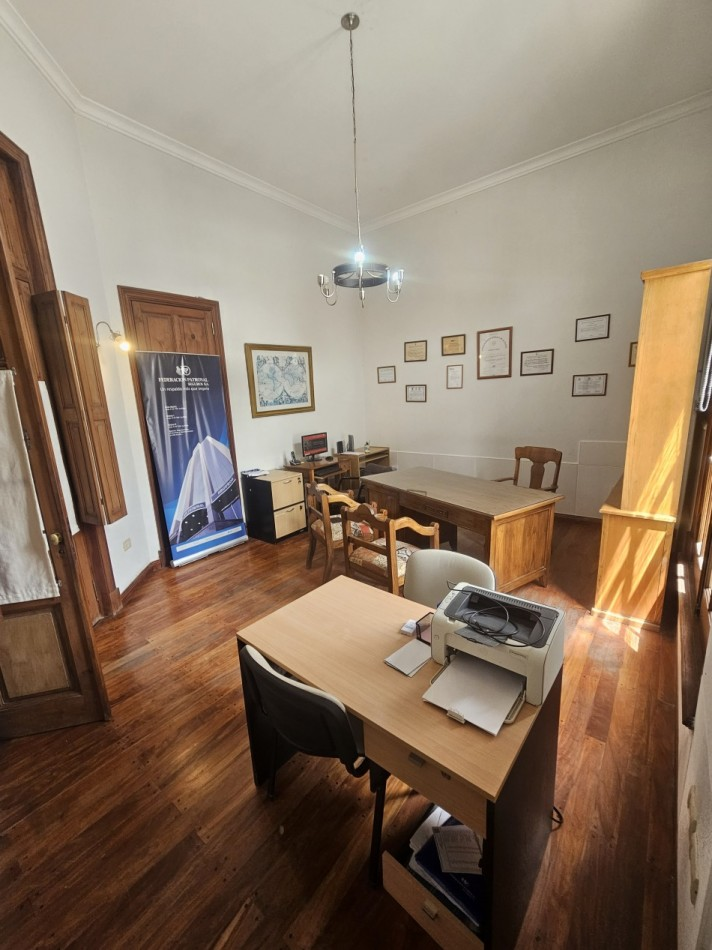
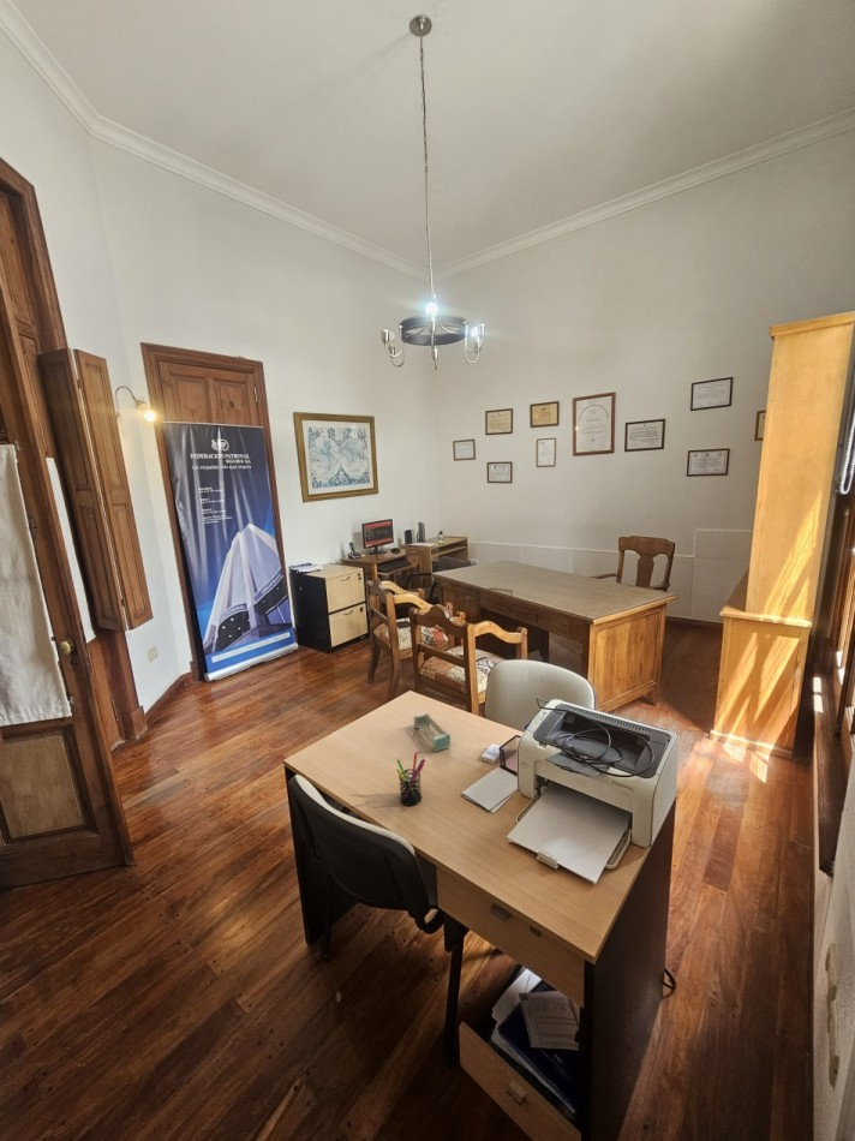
+ pen holder [395,752,426,807]
+ shelf [412,712,452,753]
